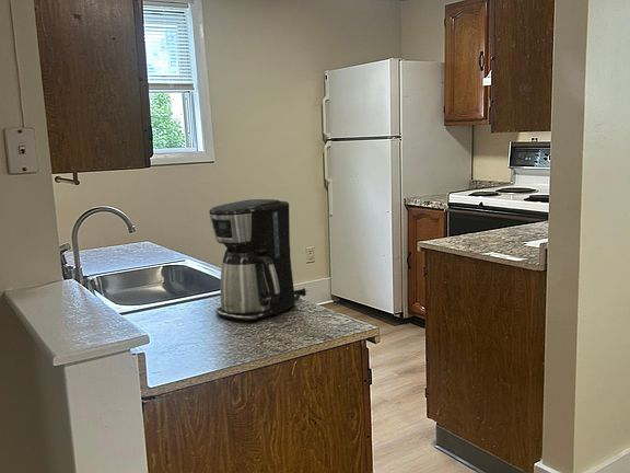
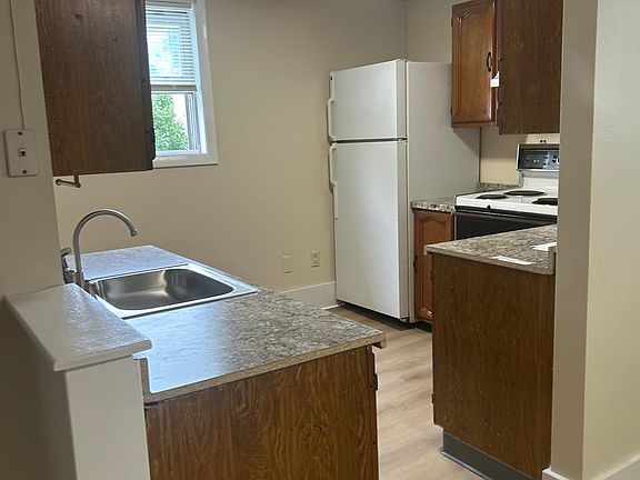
- coffee maker [208,198,308,322]
